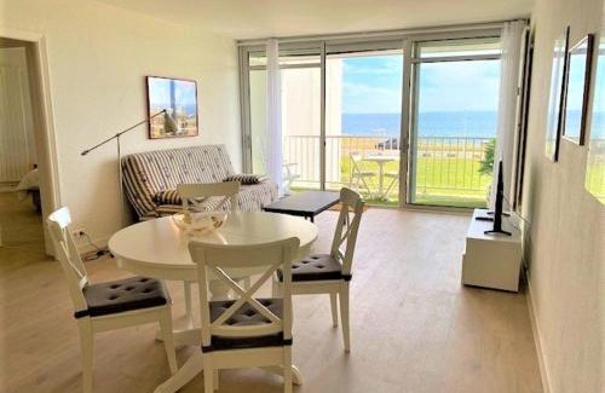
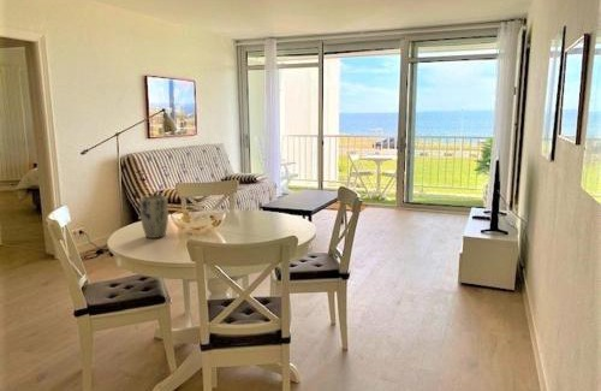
+ plant pot [139,195,169,239]
